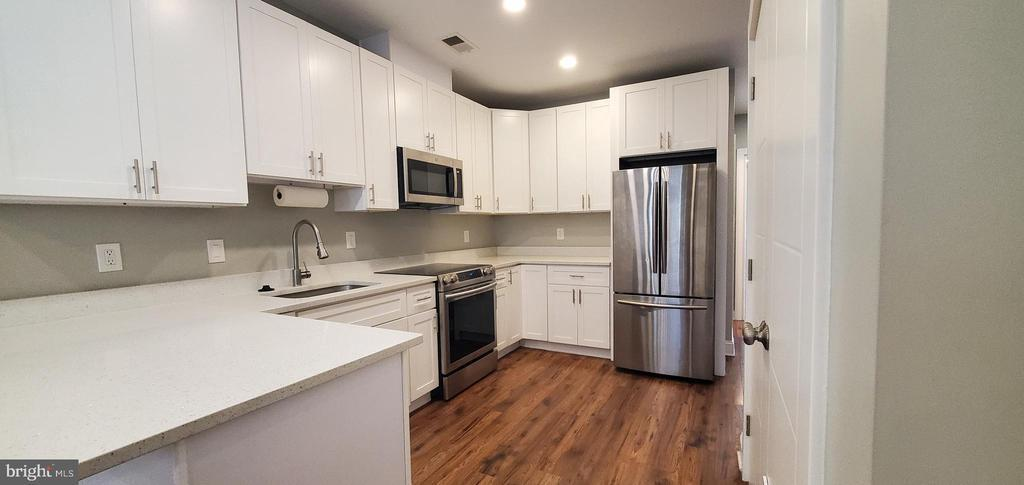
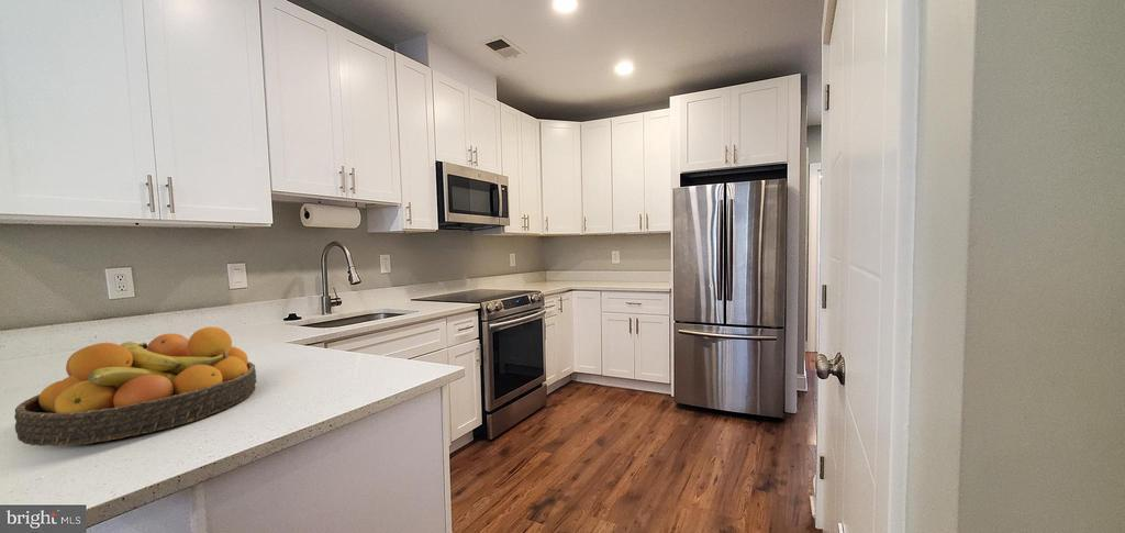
+ fruit bowl [13,325,257,447]
